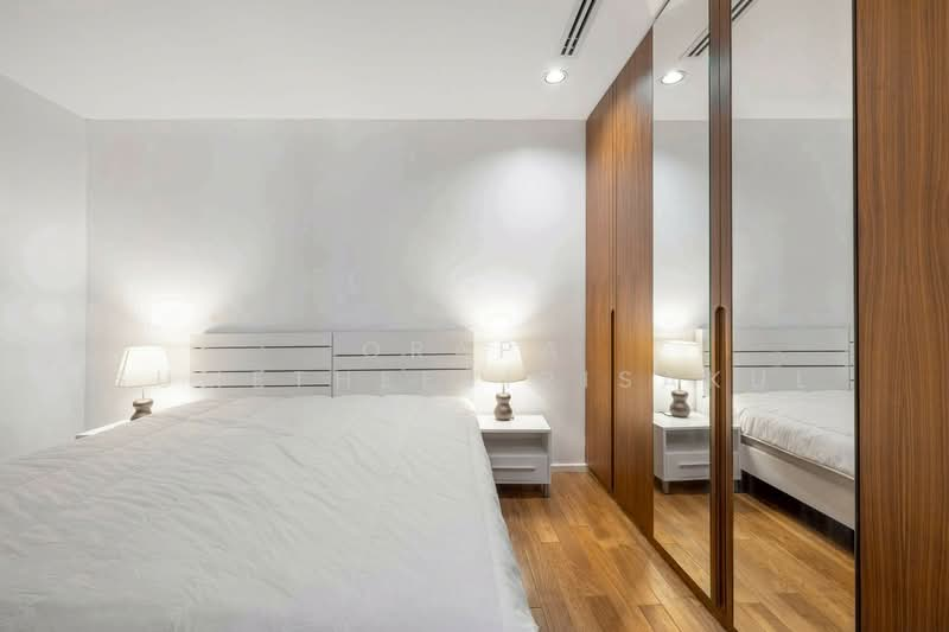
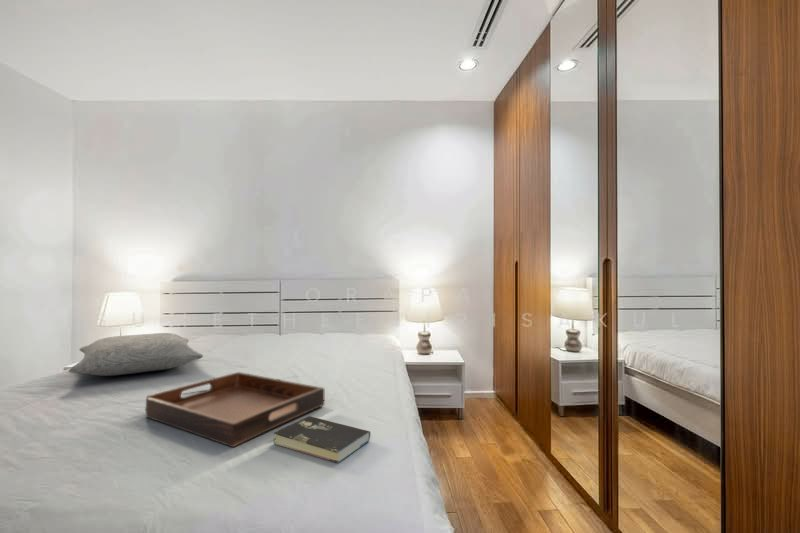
+ serving tray [145,371,325,448]
+ book [273,415,371,464]
+ pillow [68,332,204,377]
